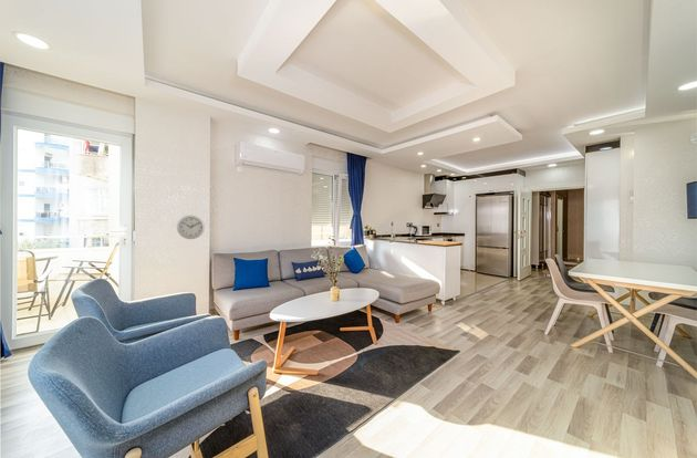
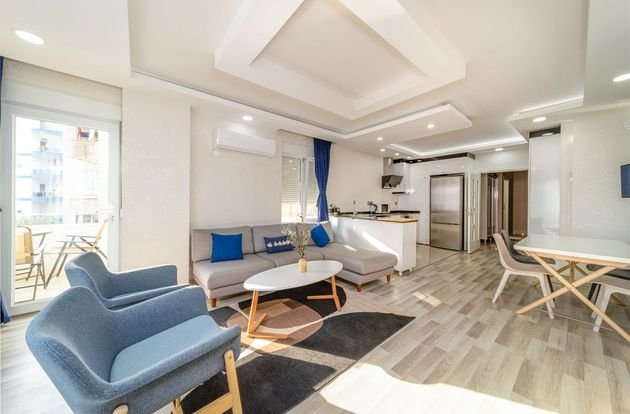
- wall clock [176,215,206,240]
